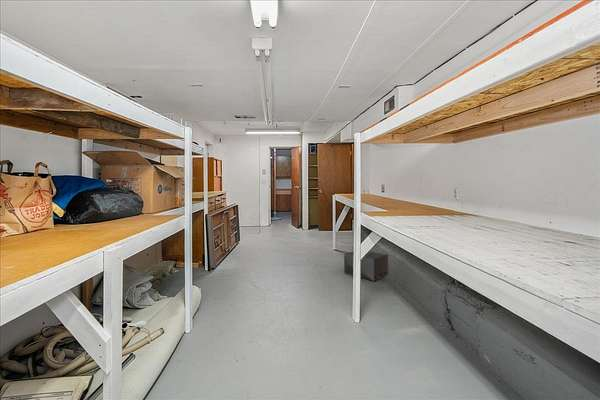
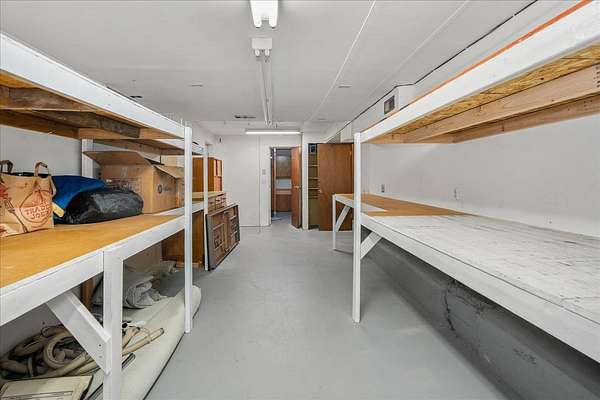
- storage box [343,251,389,282]
